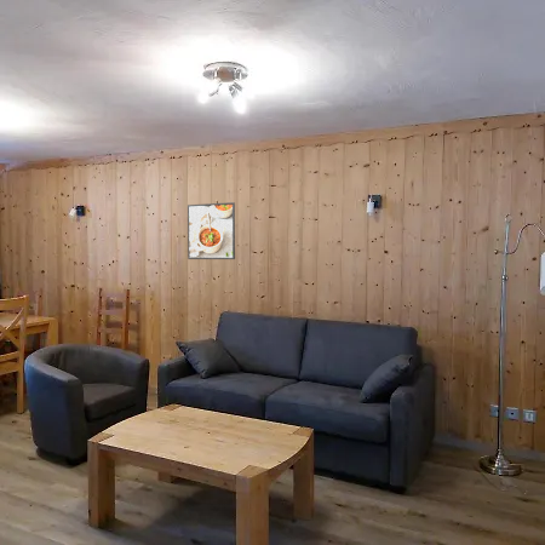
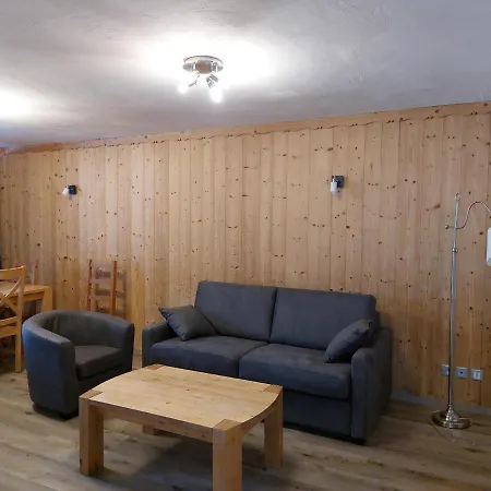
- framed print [187,201,236,260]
